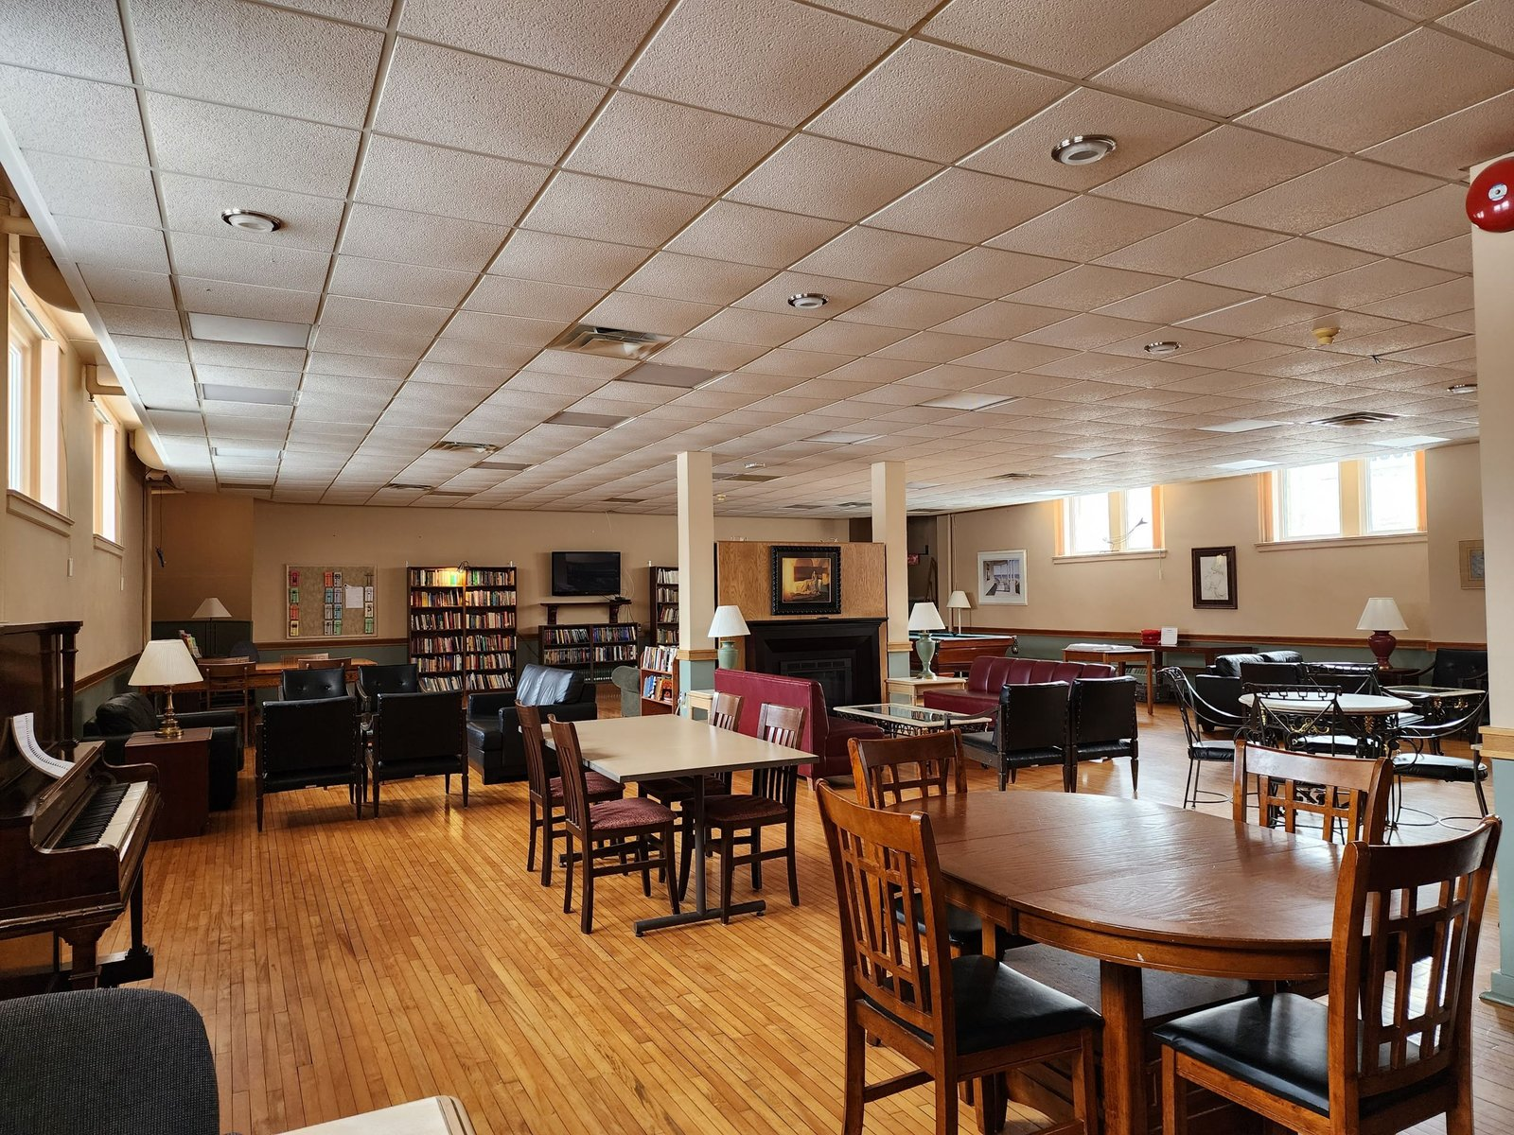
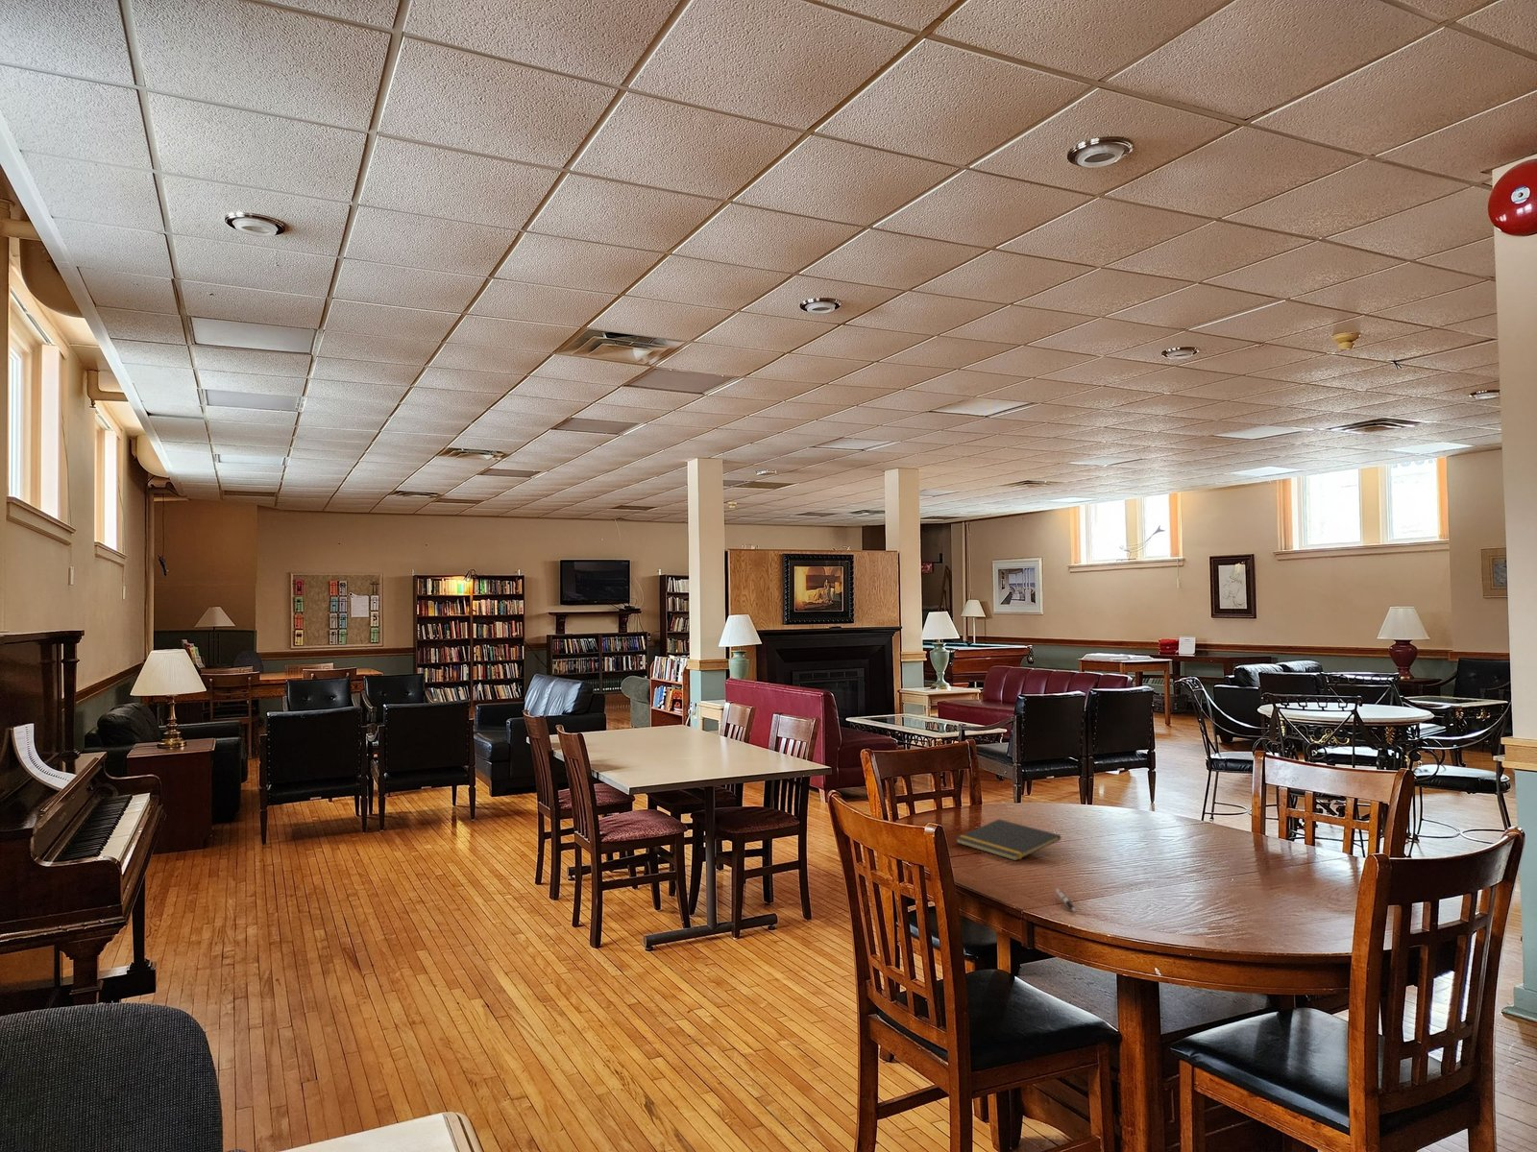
+ notepad [955,818,1061,862]
+ pen [1055,888,1077,912]
